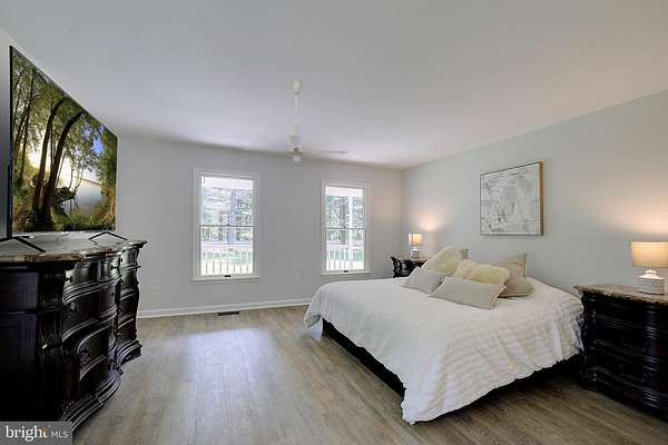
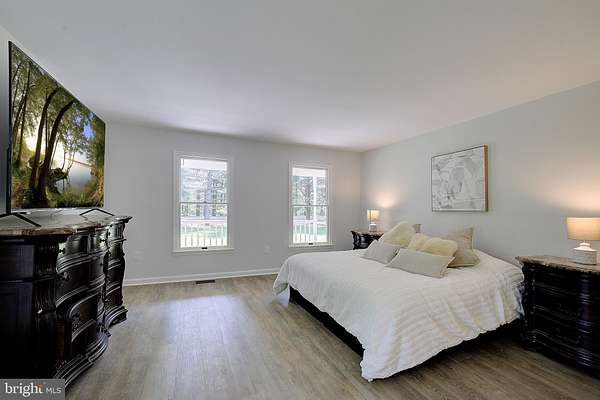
- ceiling fan [242,79,348,162]
